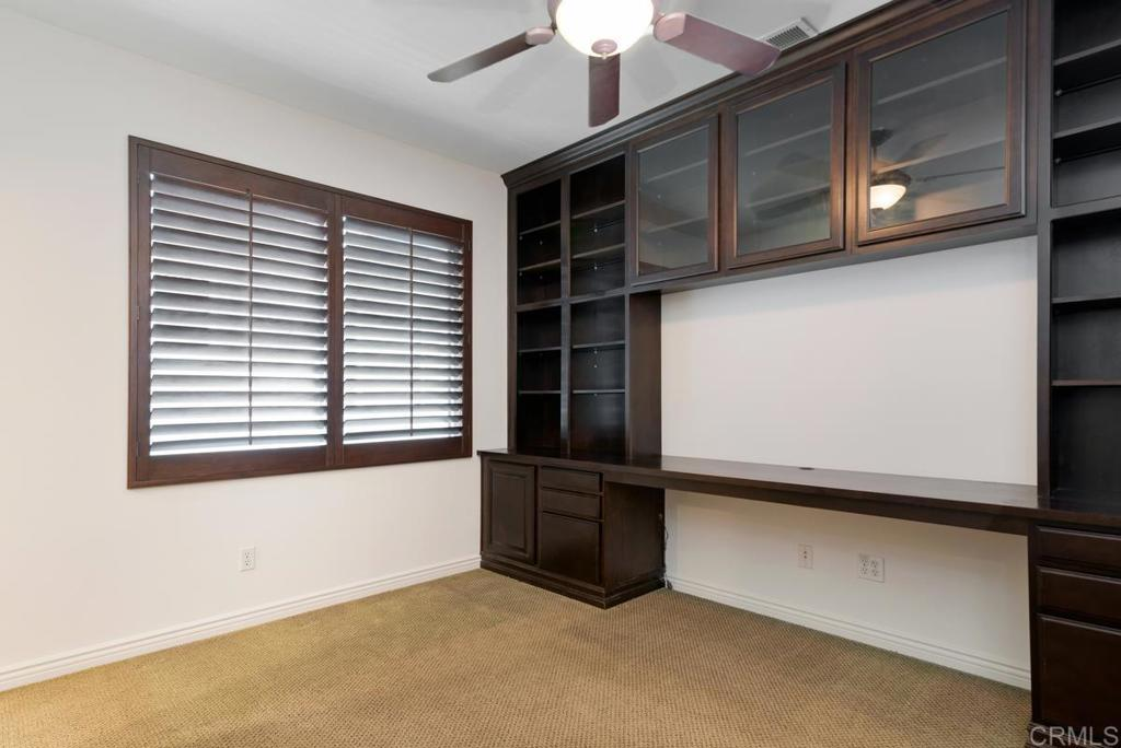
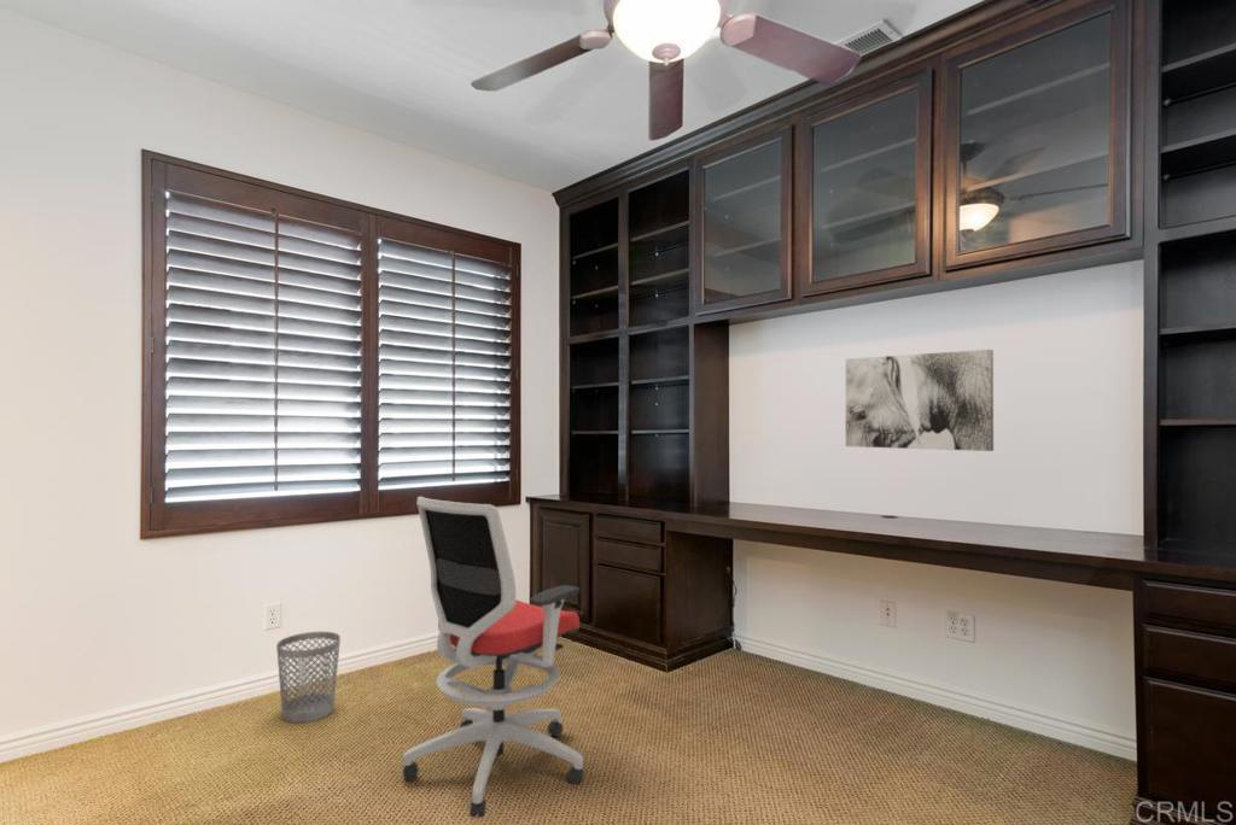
+ wastebasket [275,631,342,724]
+ wall art [845,349,995,452]
+ office chair [402,496,585,819]
